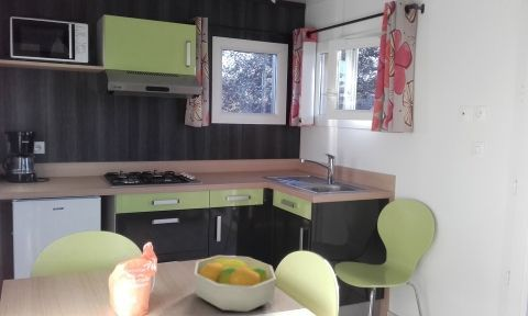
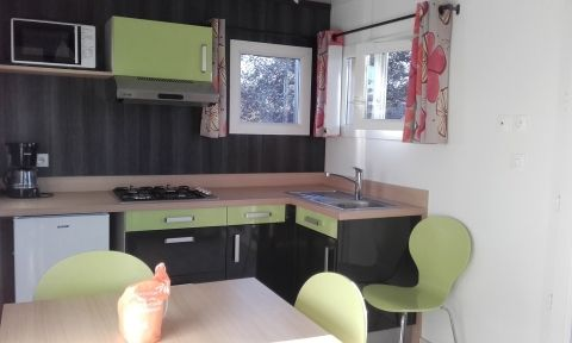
- fruit bowl [194,255,277,313]
